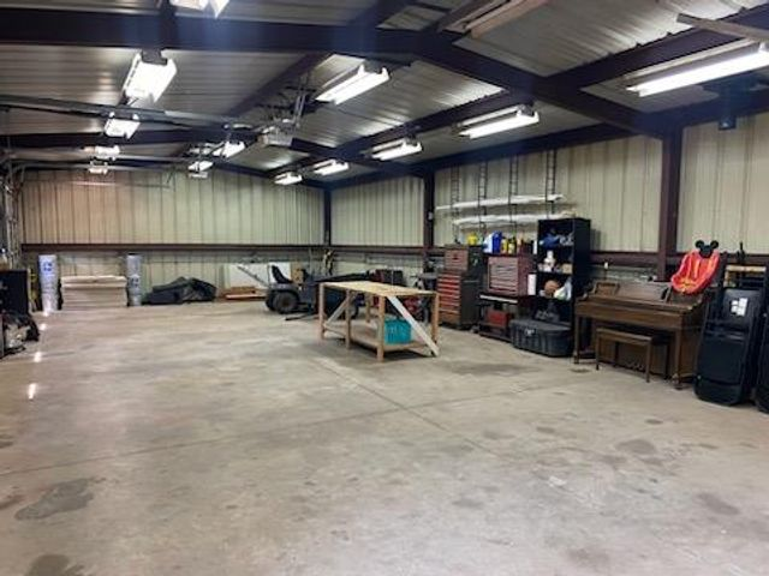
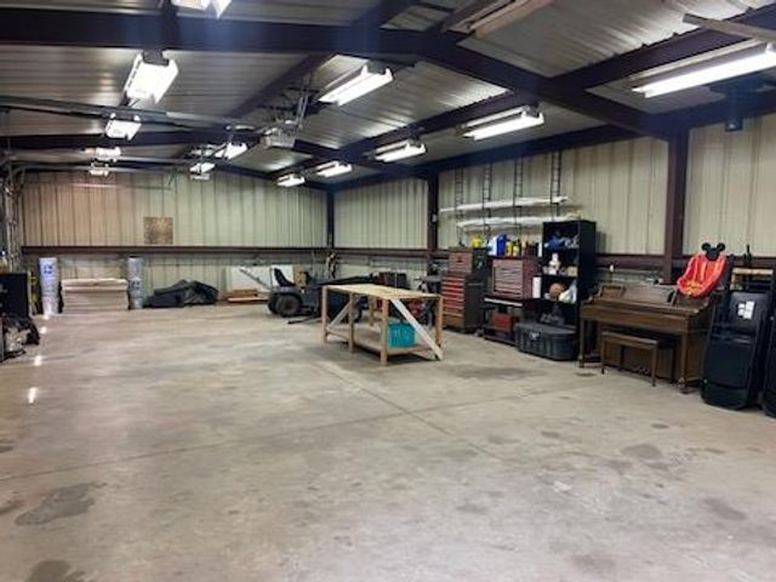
+ wall art [142,216,175,246]
